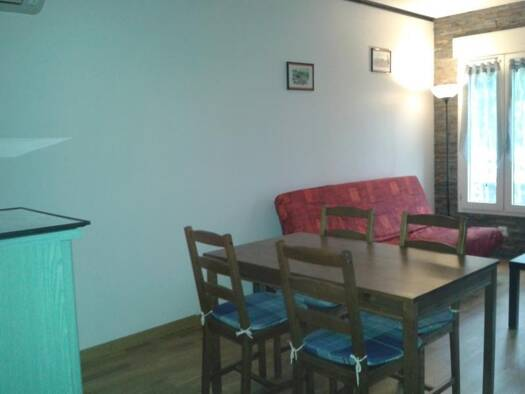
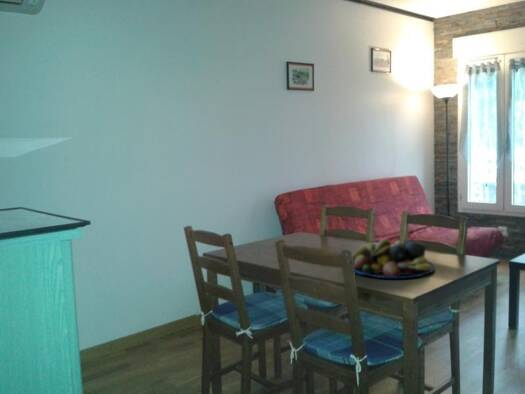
+ fruit bowl [351,238,436,279]
